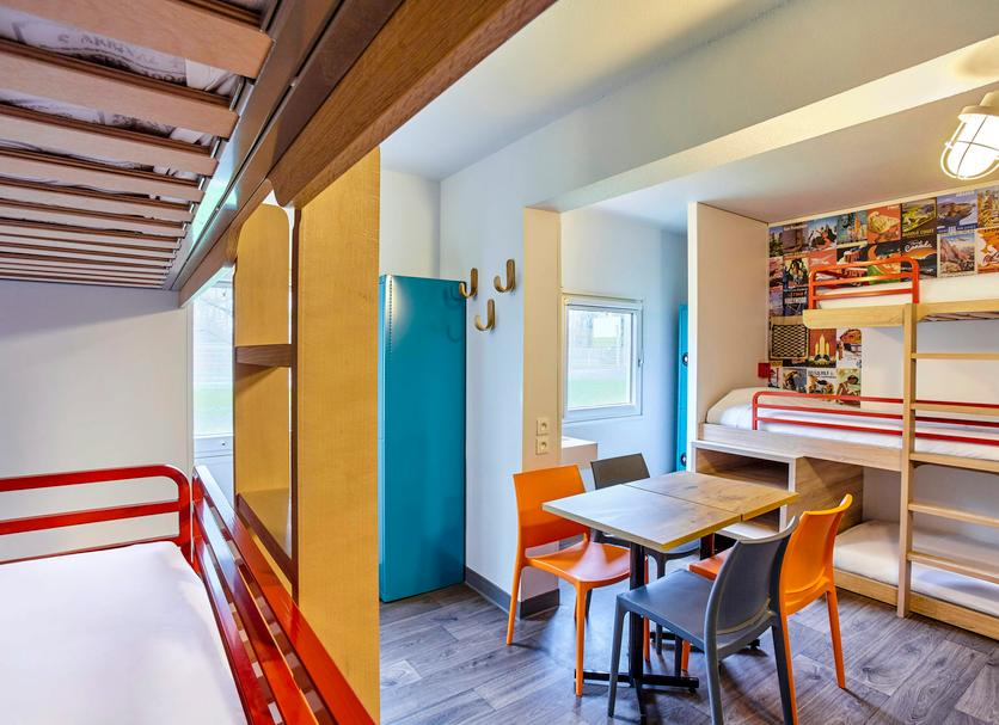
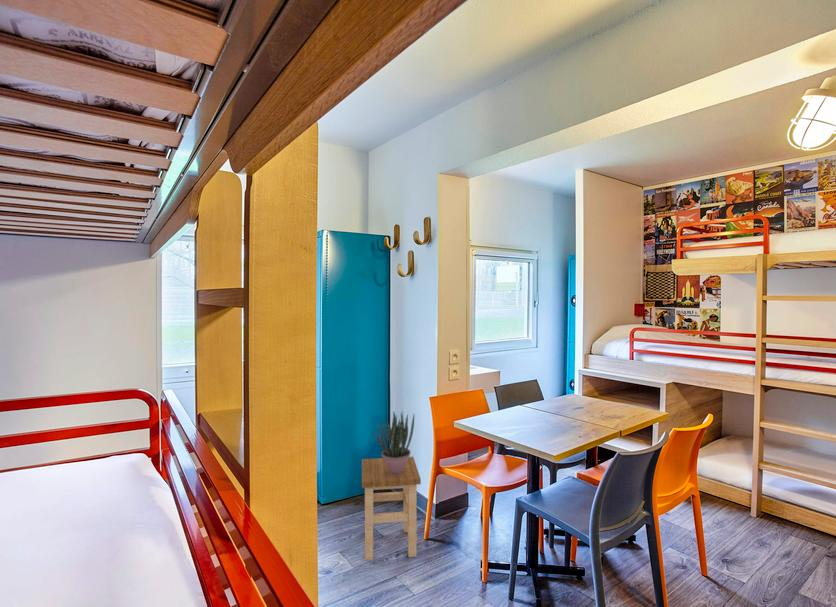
+ potted plant [374,411,415,475]
+ stool [361,456,422,562]
